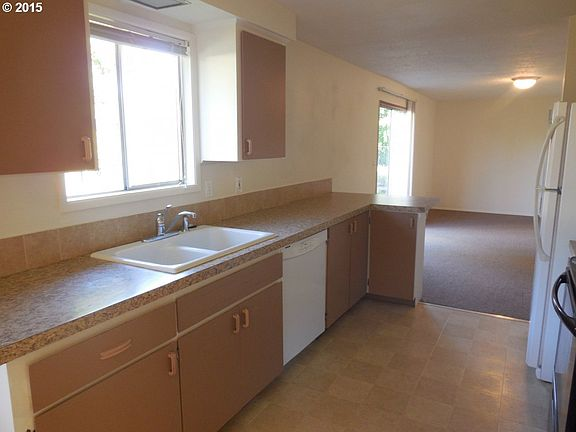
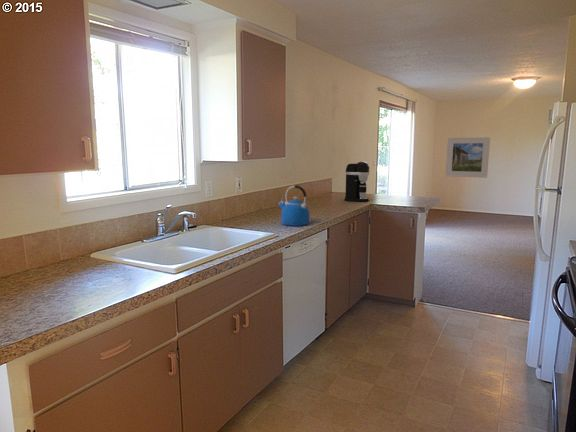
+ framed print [445,136,491,179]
+ kettle [277,184,311,227]
+ coffee maker [343,161,370,203]
